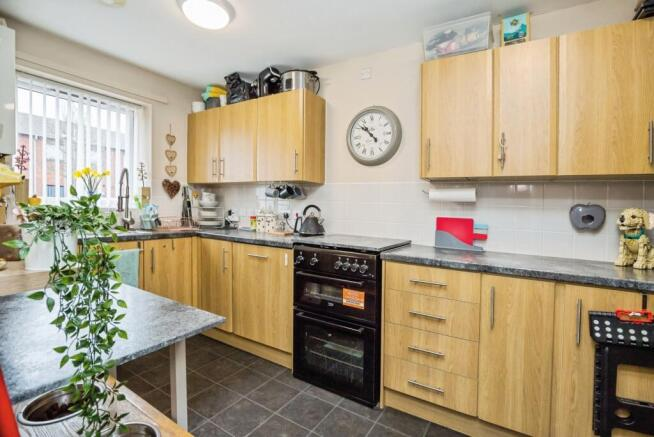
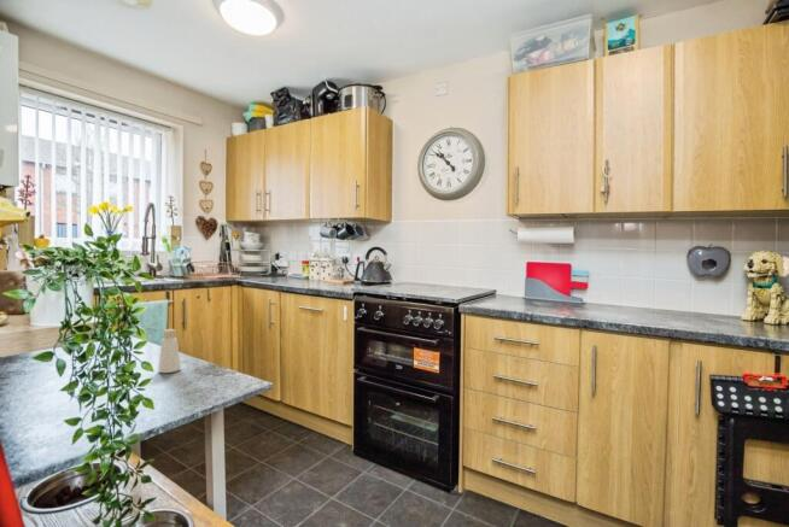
+ pepper shaker [157,328,182,374]
